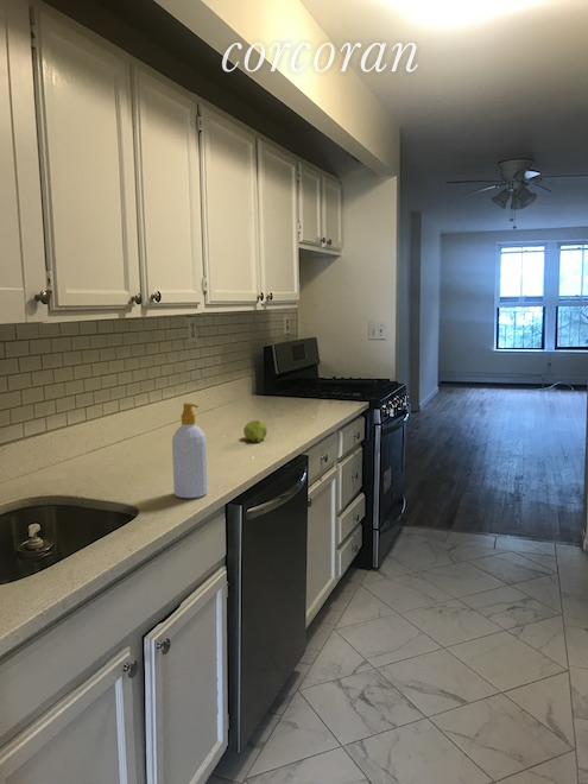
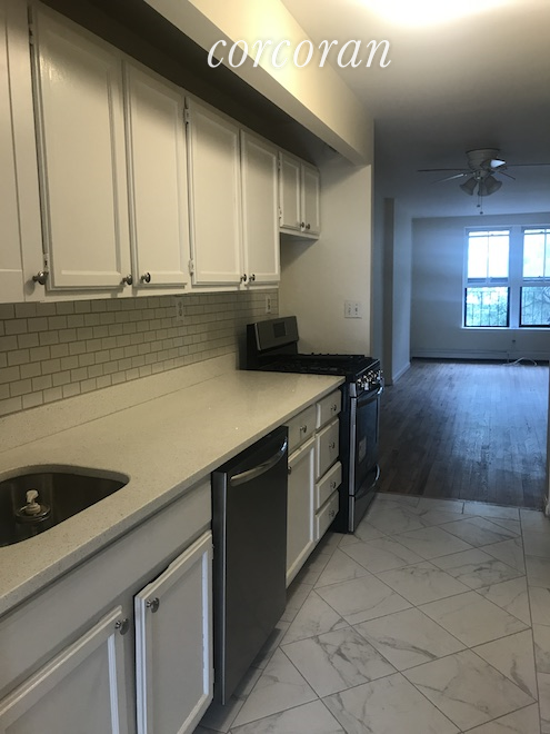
- soap bottle [171,402,209,499]
- fruit [242,419,268,445]
